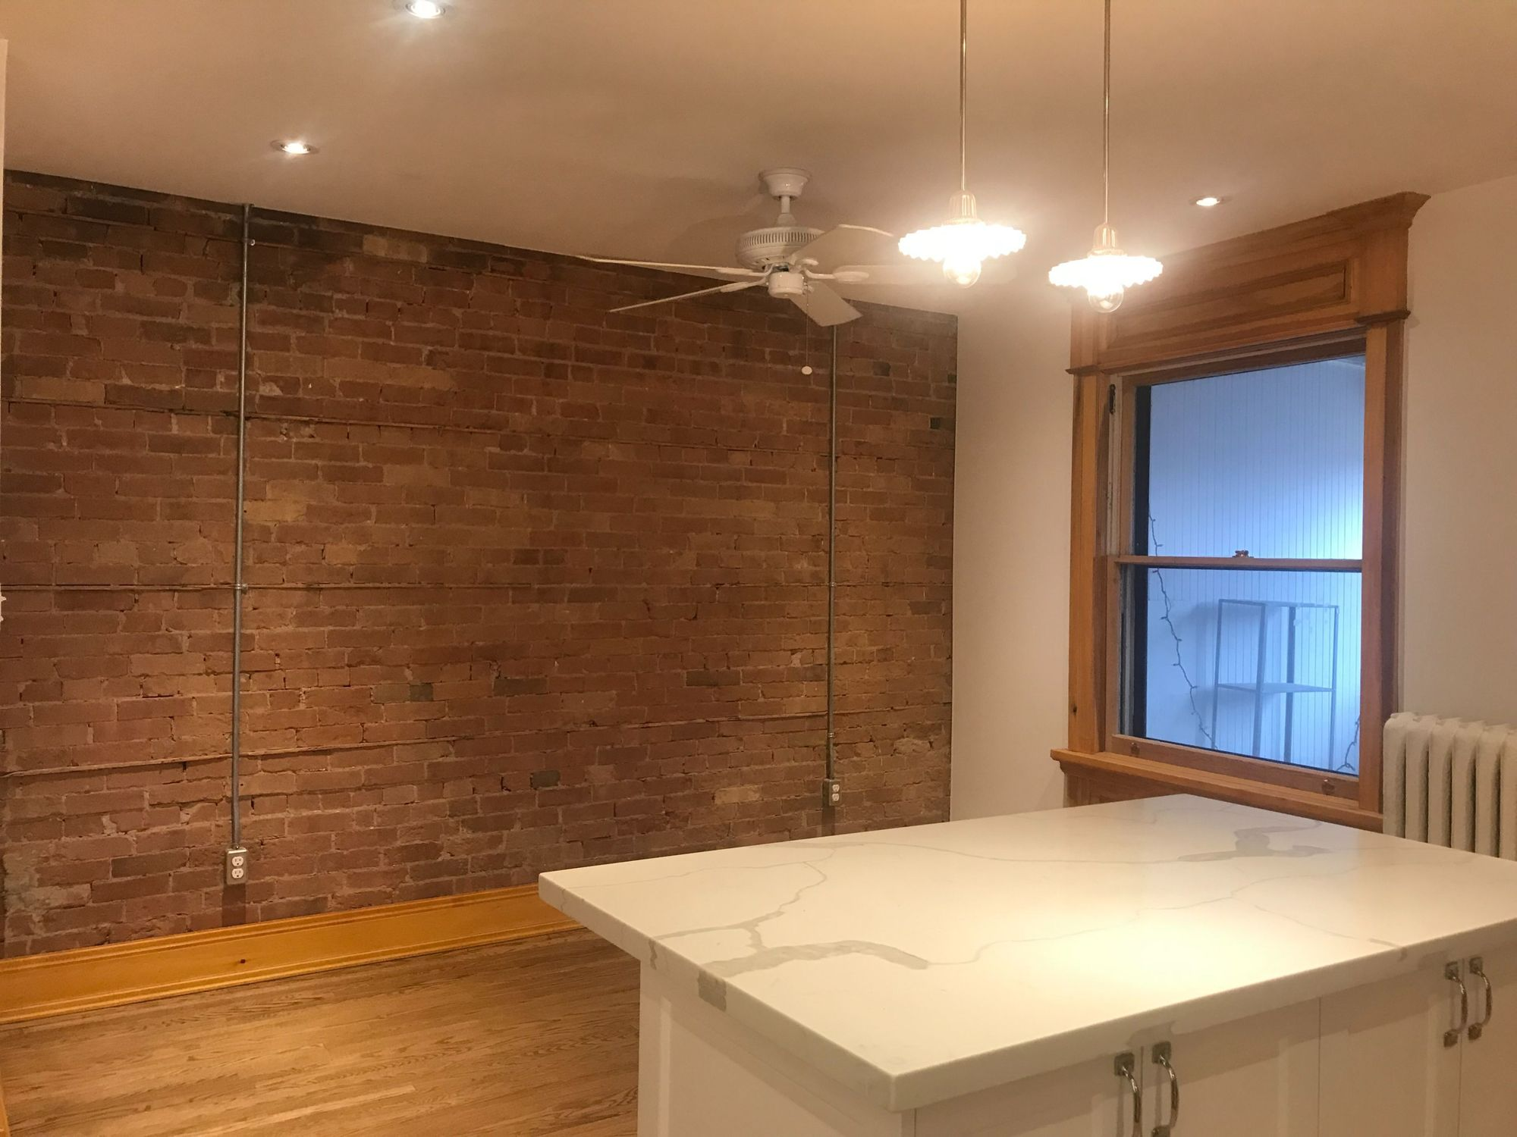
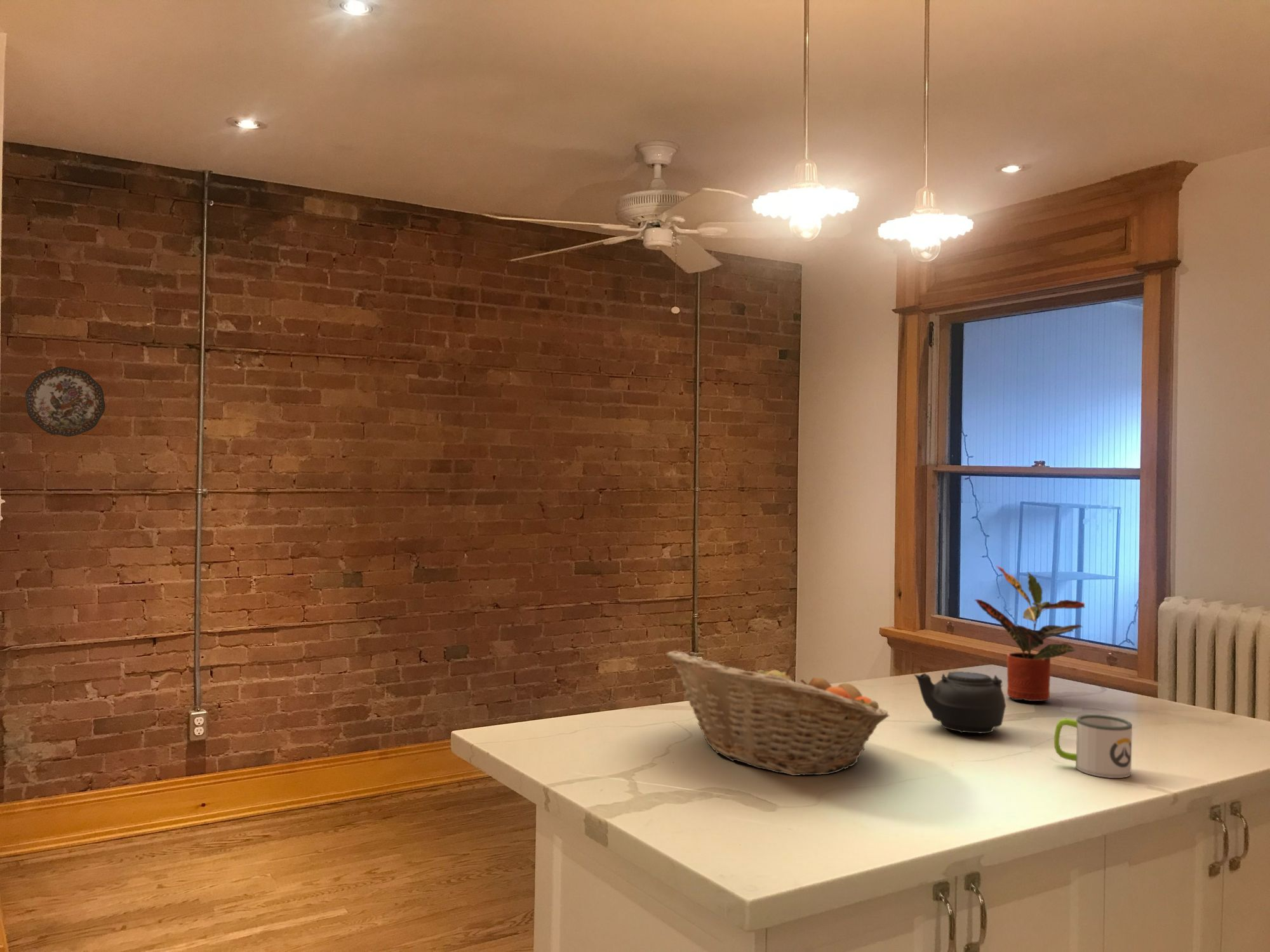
+ teapot [913,671,1006,734]
+ decorative plate [25,366,106,437]
+ potted plant [974,565,1086,702]
+ mug [1053,714,1133,779]
+ fruit basket [665,650,890,776]
